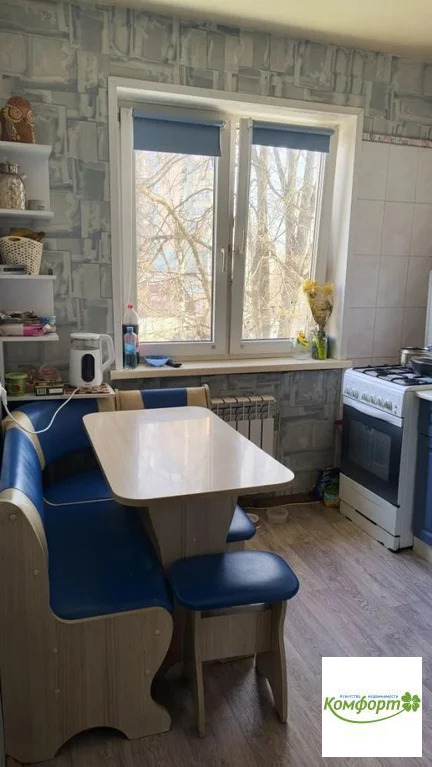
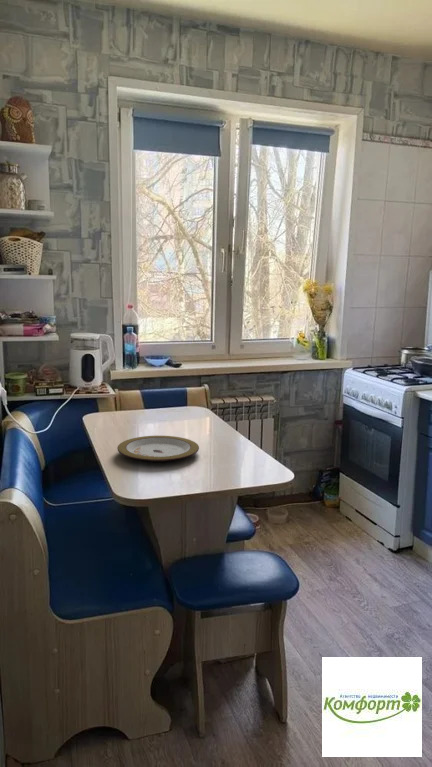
+ plate [116,435,200,463]
